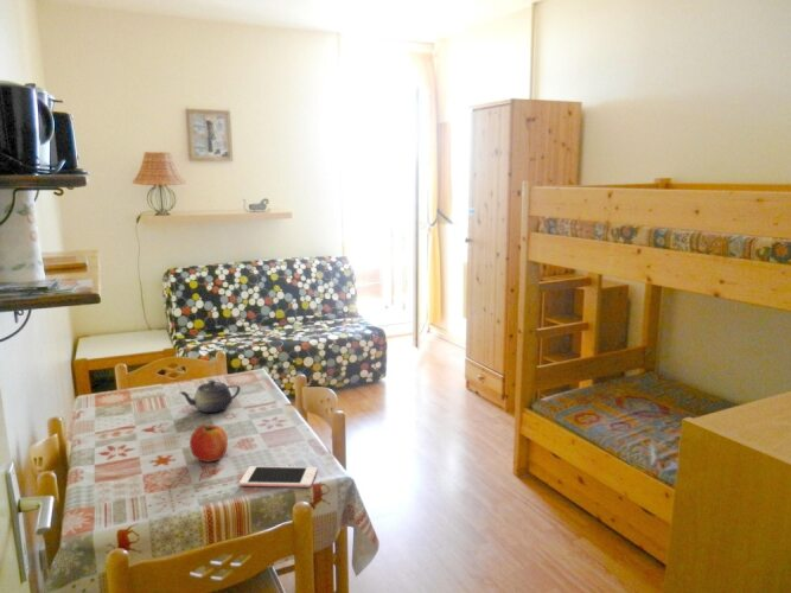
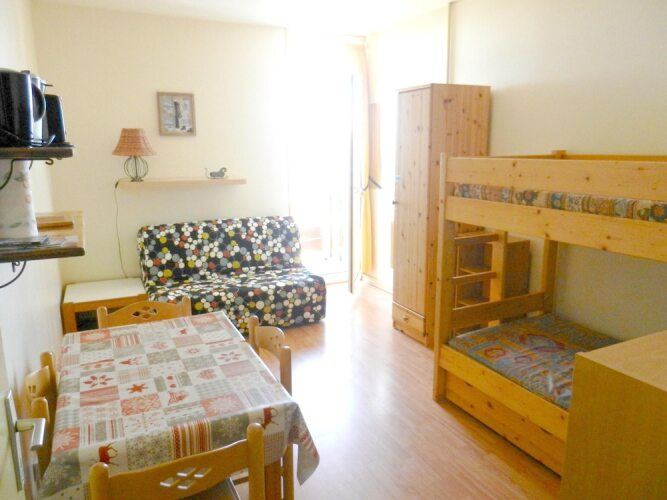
- teapot [179,380,242,414]
- cell phone [238,465,318,489]
- fruit [189,423,229,464]
